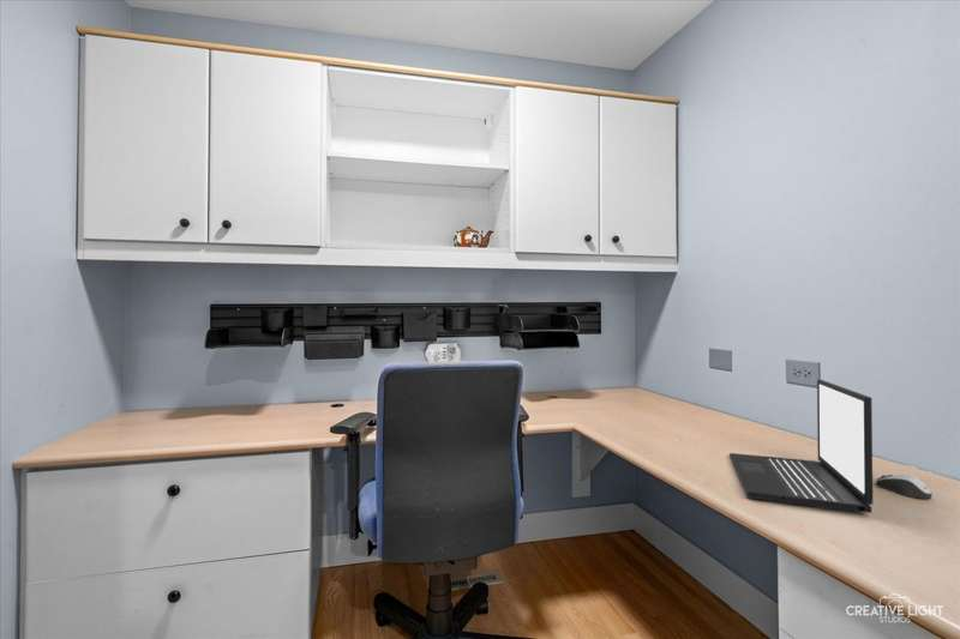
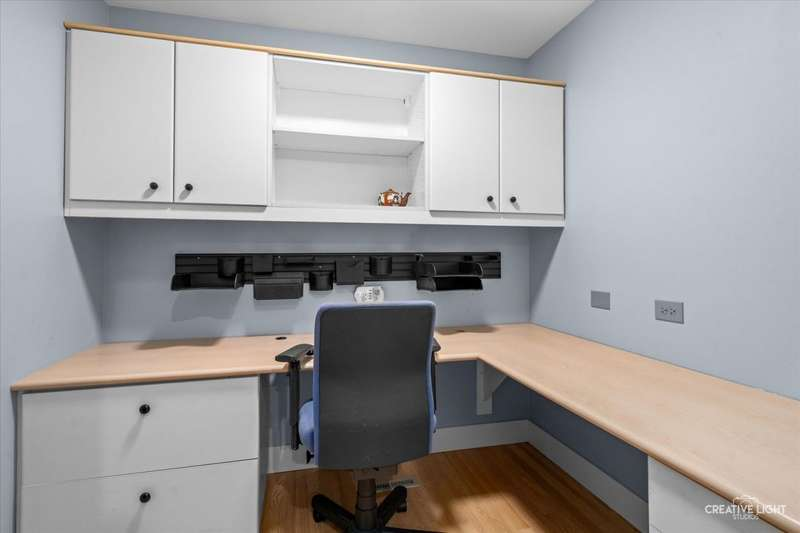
- laptop [728,379,874,514]
- computer mouse [875,474,932,500]
